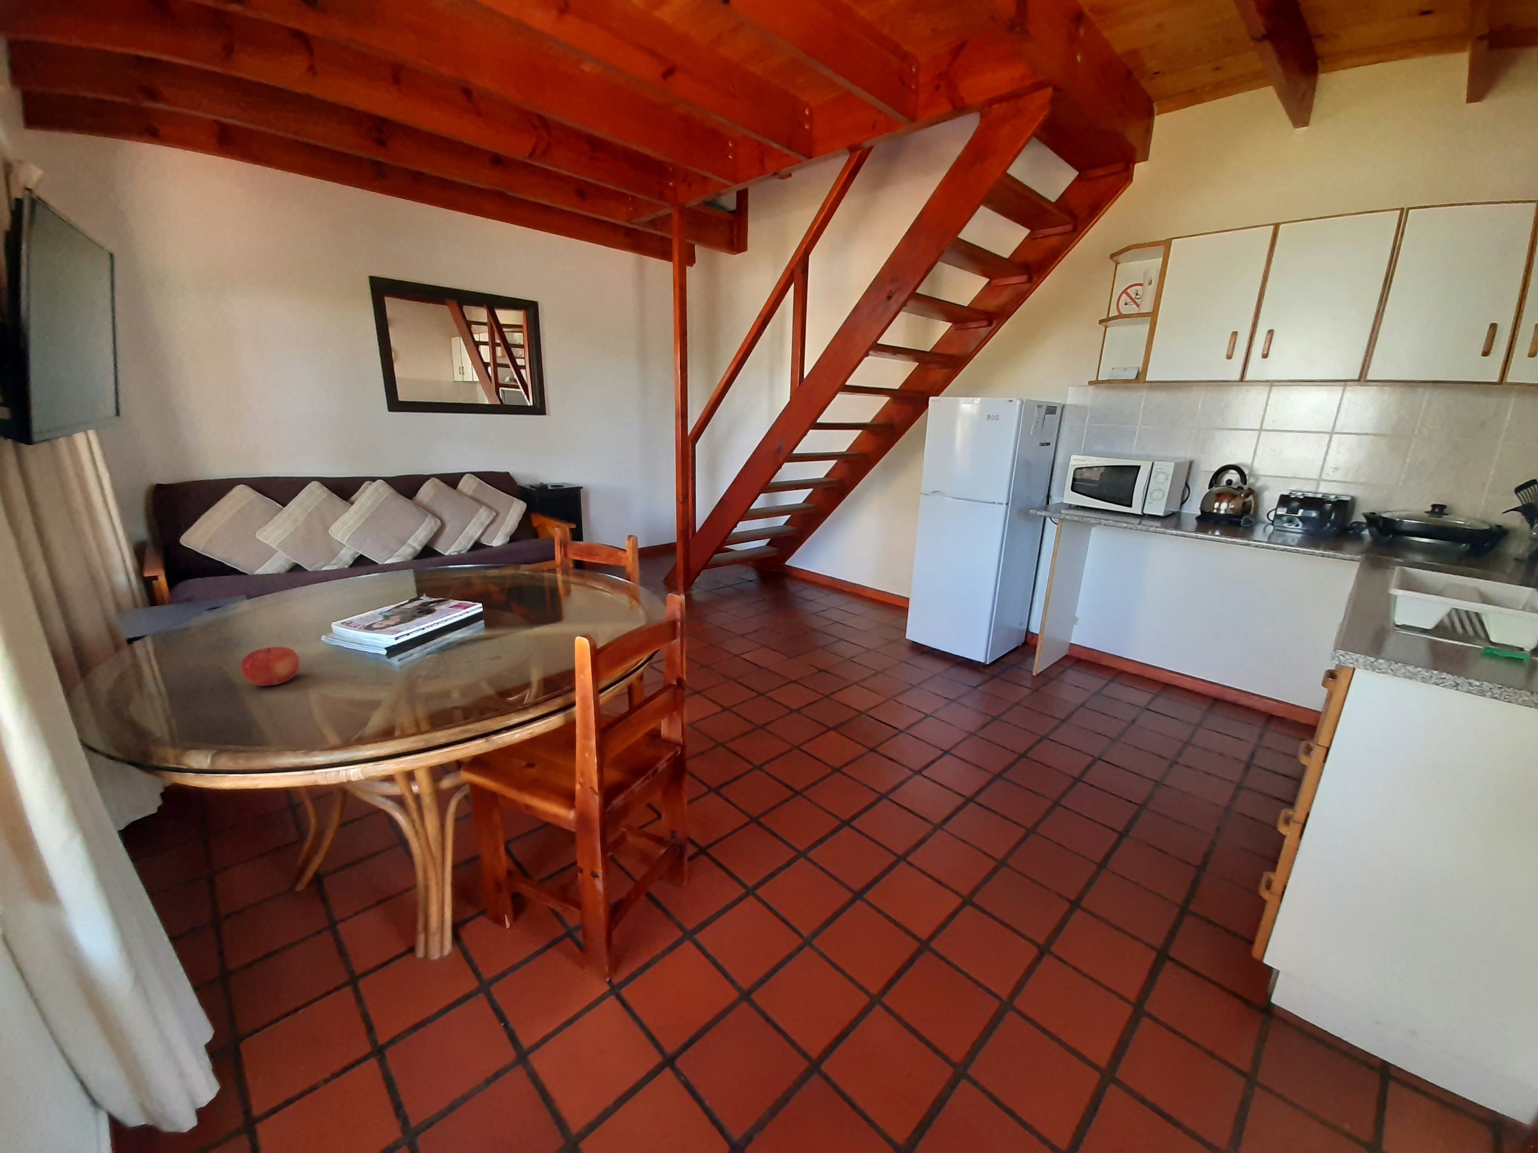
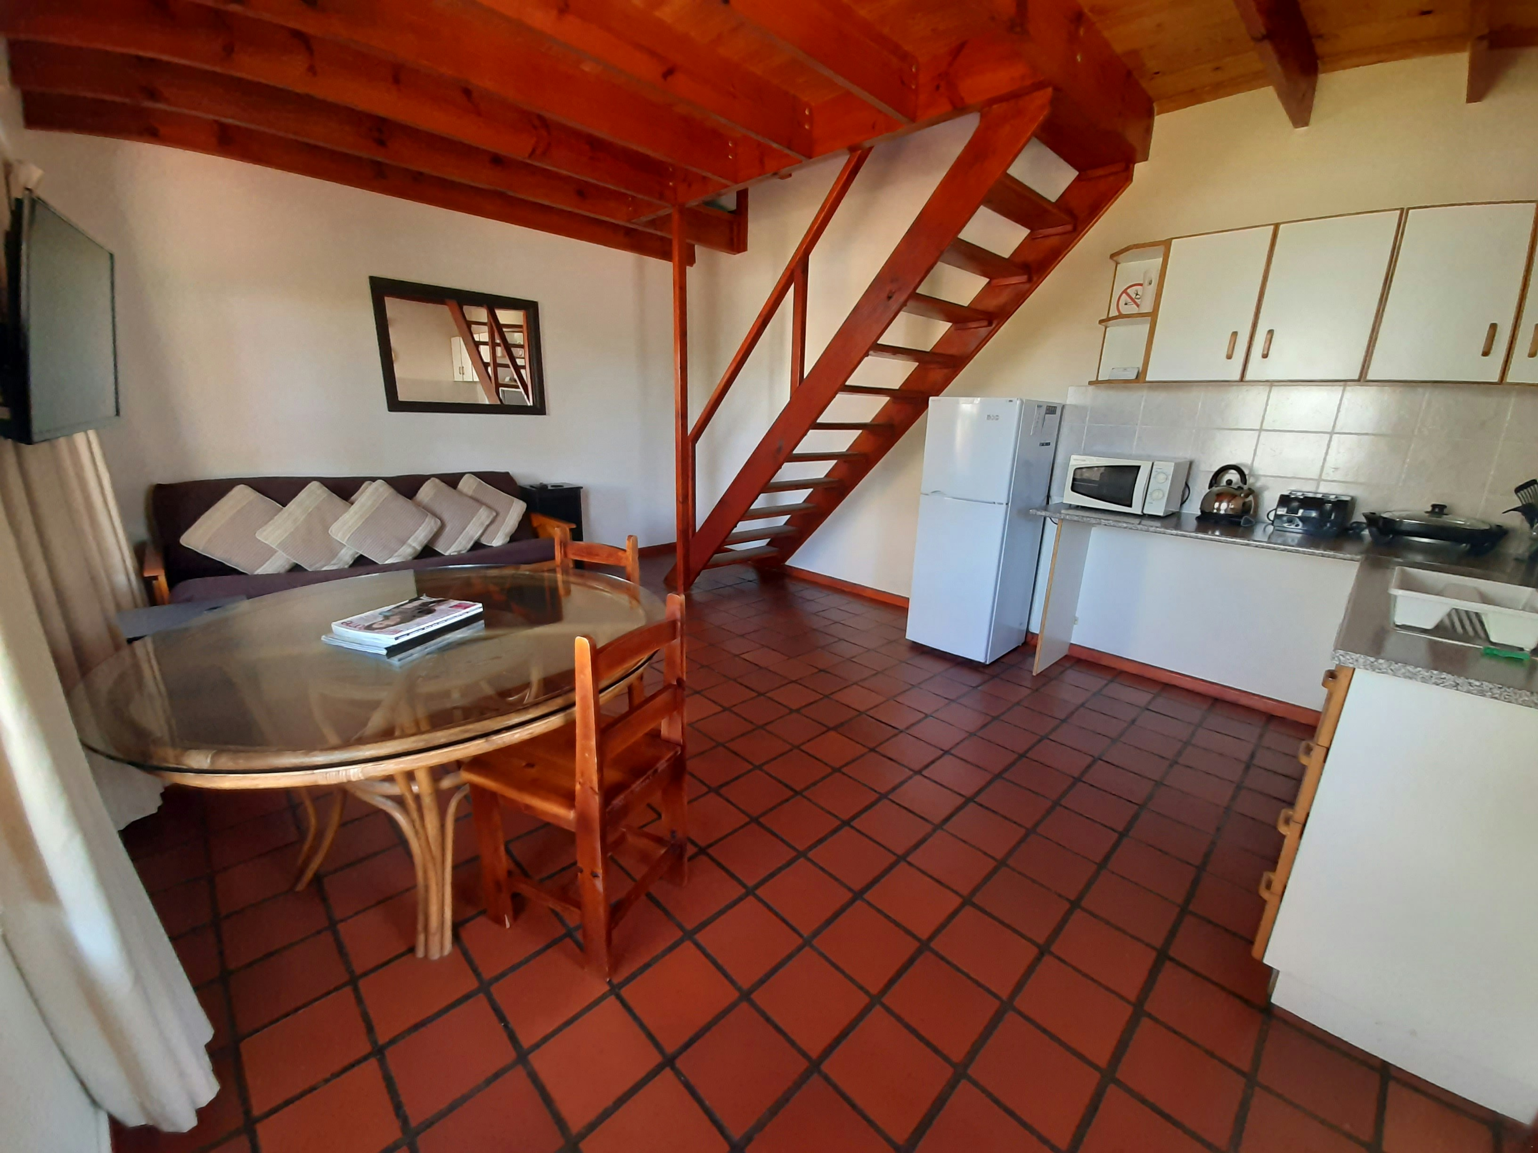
- fruit [240,647,299,687]
